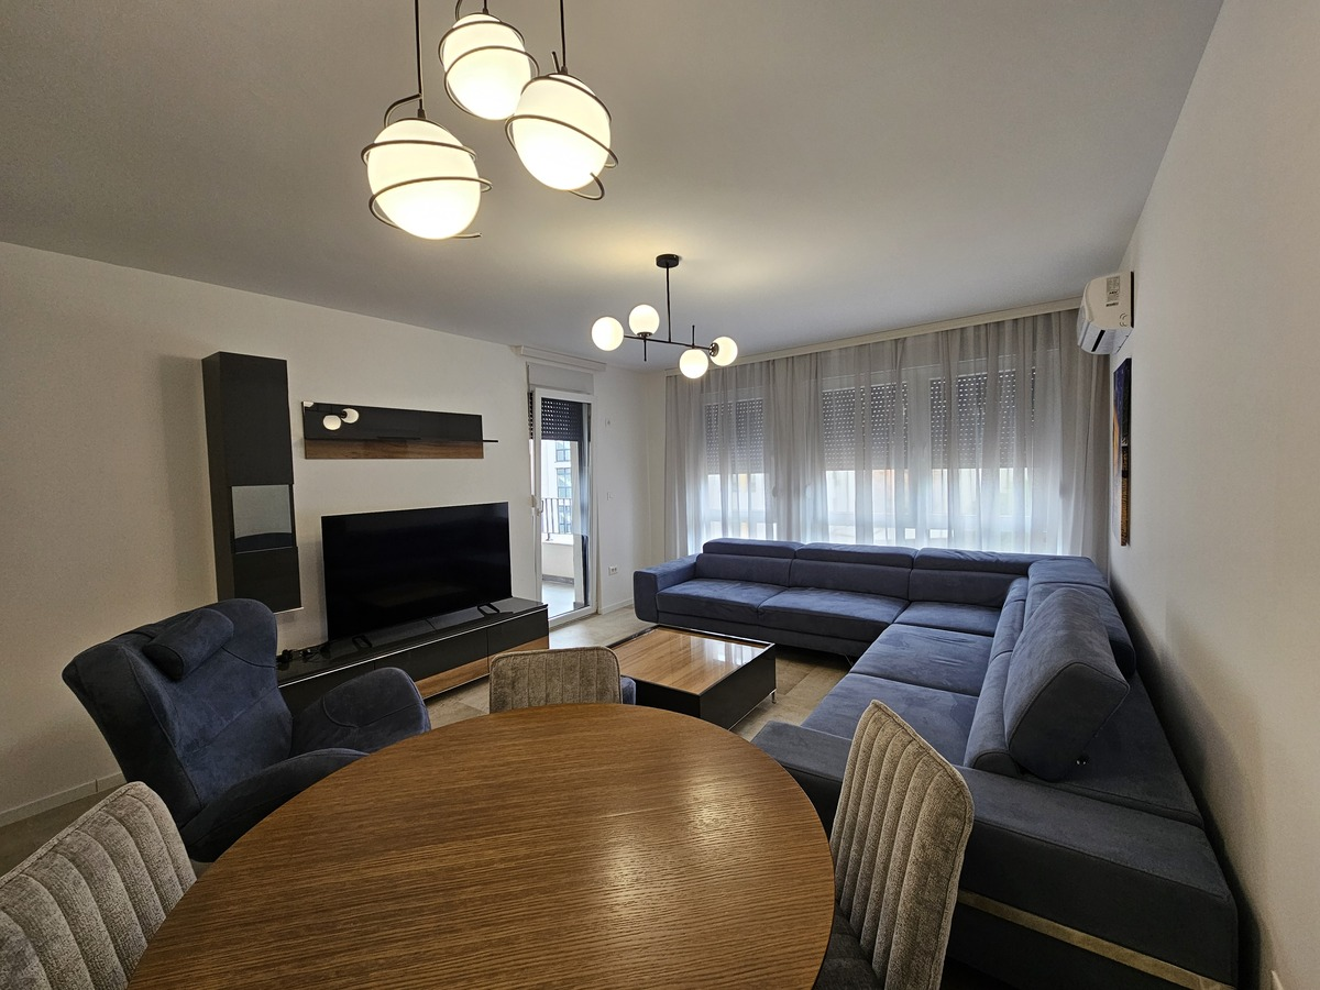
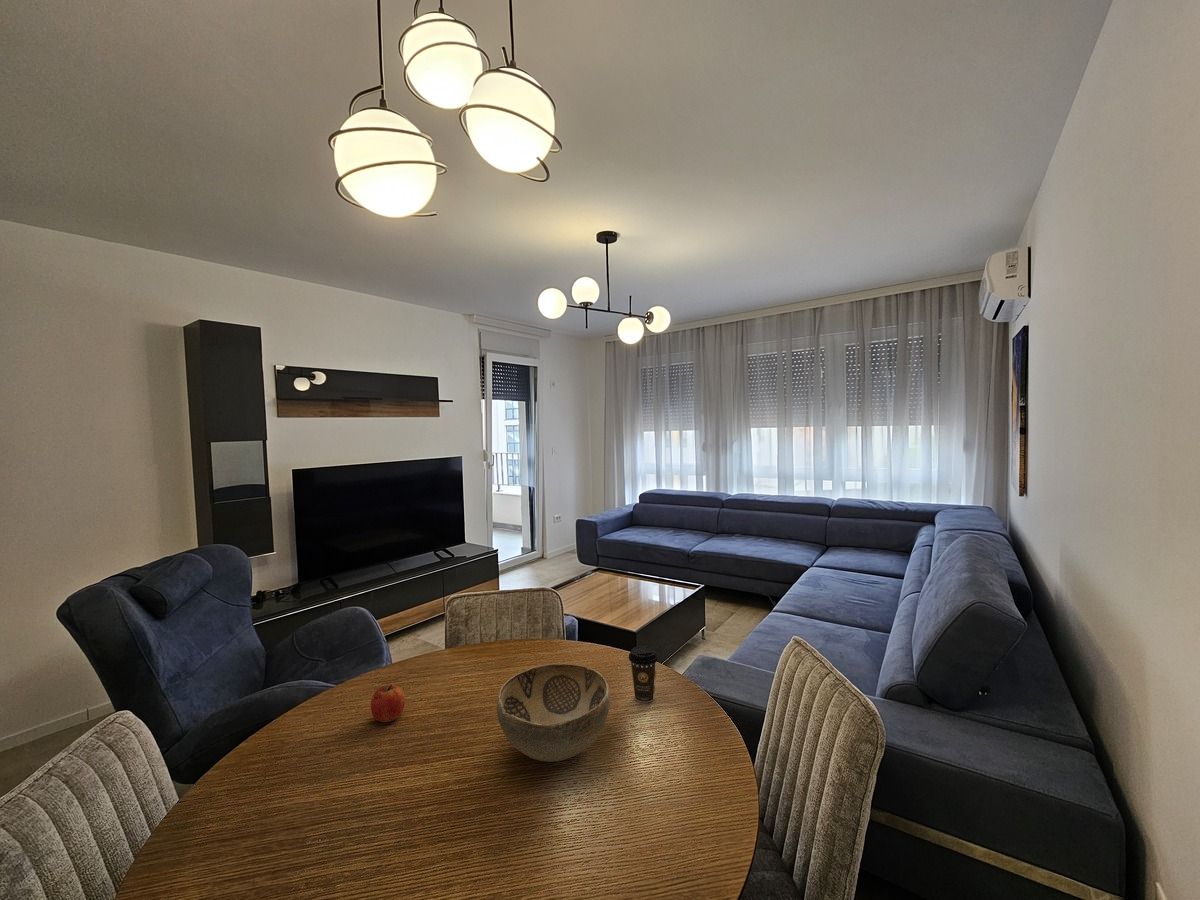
+ fruit [370,684,406,723]
+ decorative bowl [496,662,611,763]
+ coffee cup [628,645,660,704]
